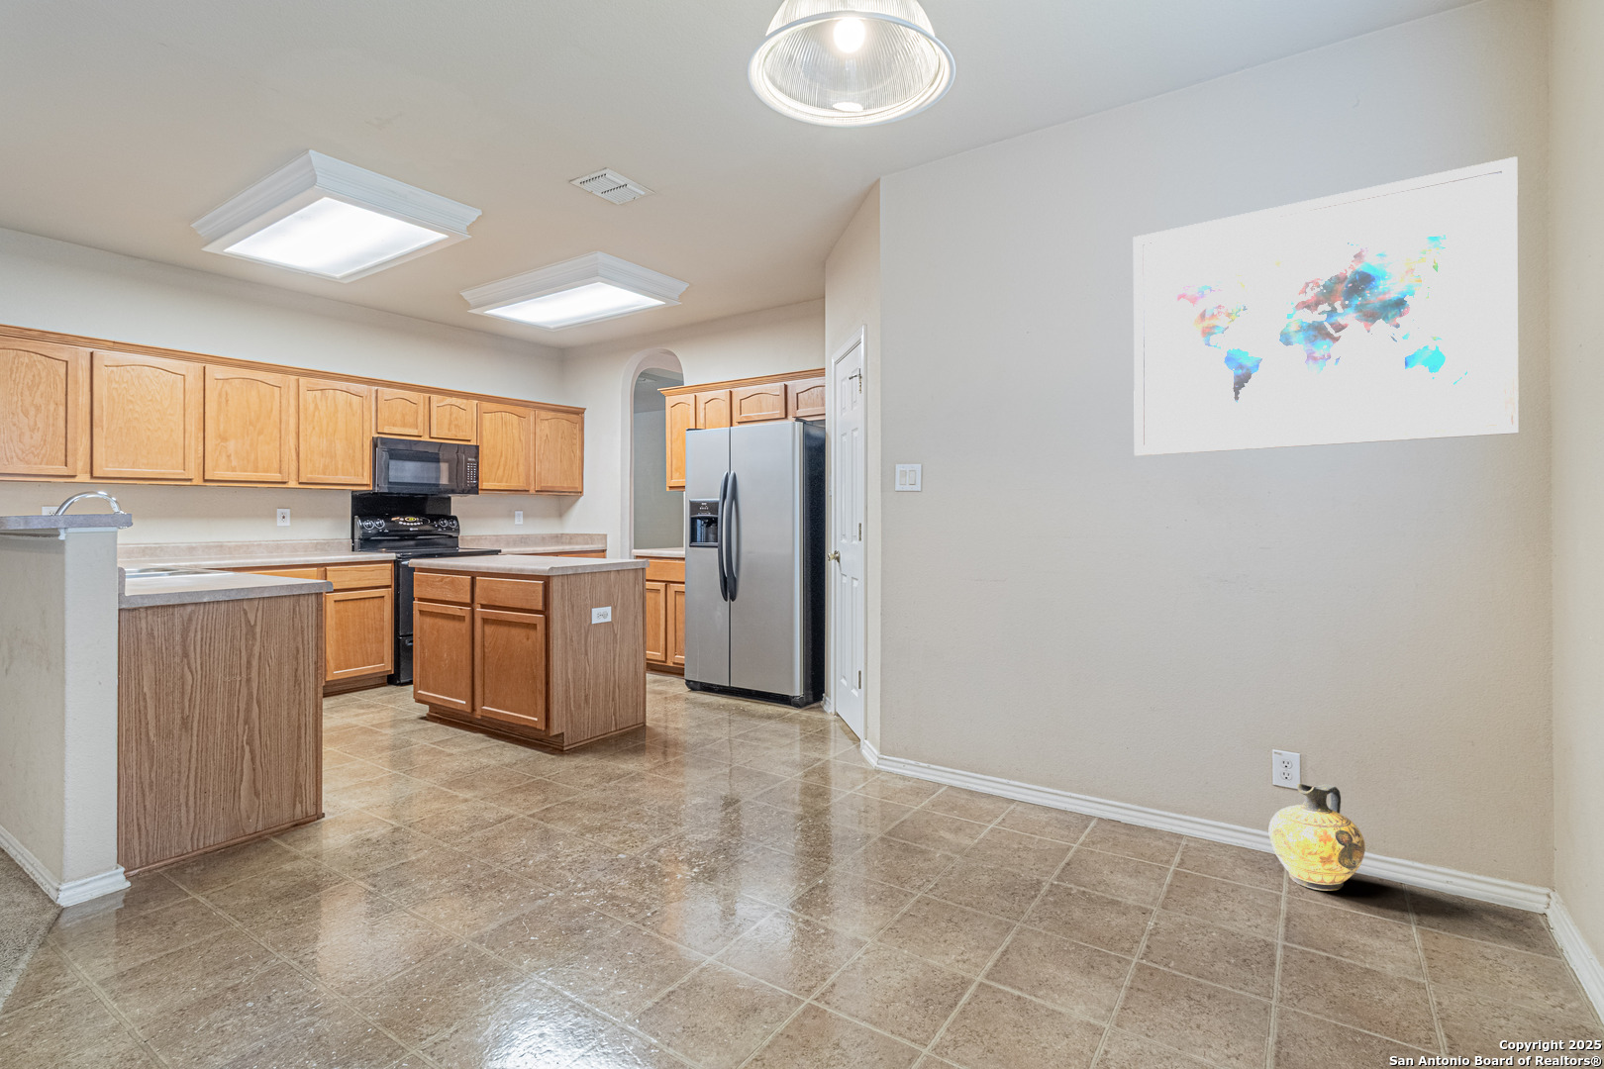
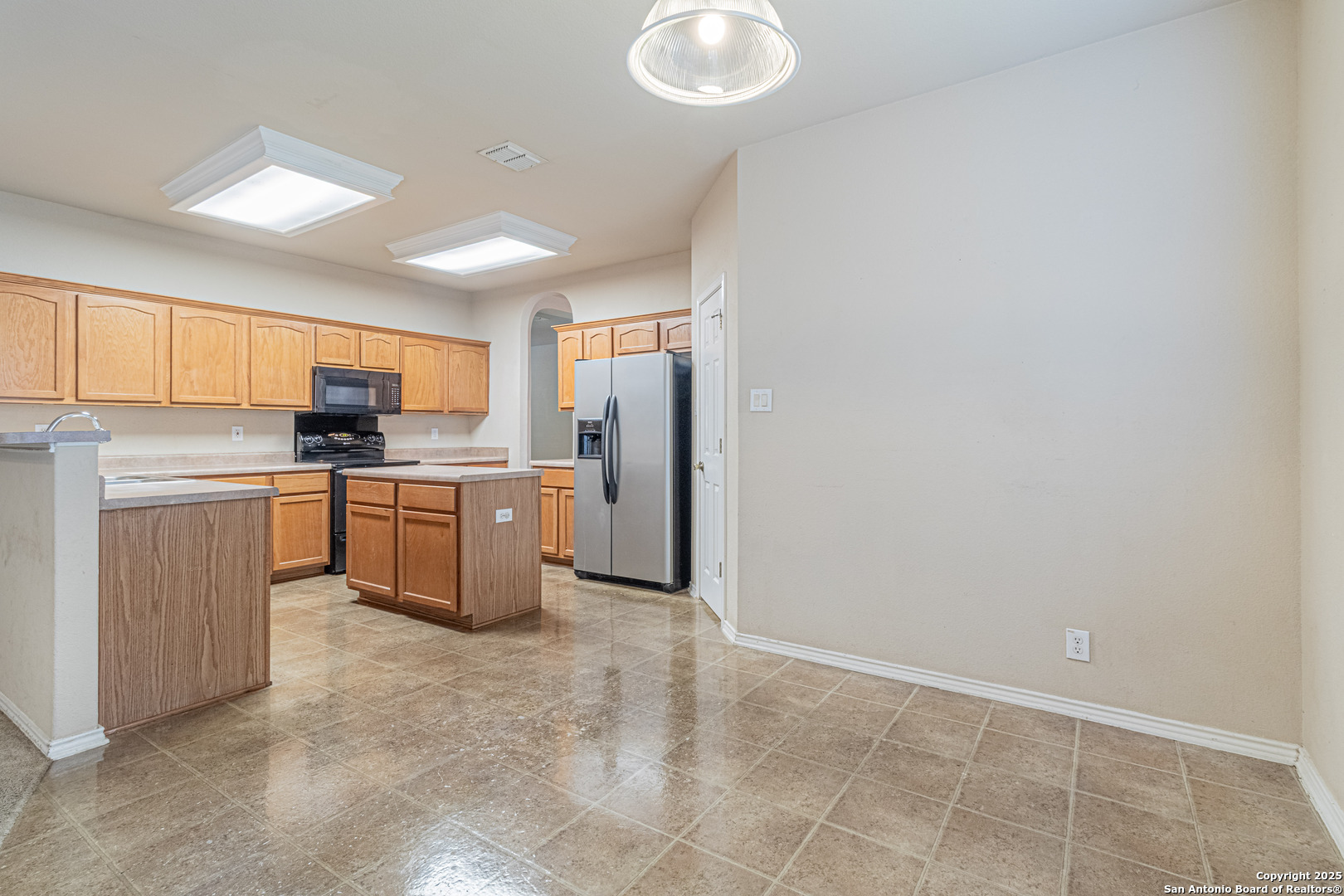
- wall art [1133,155,1519,456]
- ceramic jug [1269,781,1367,891]
